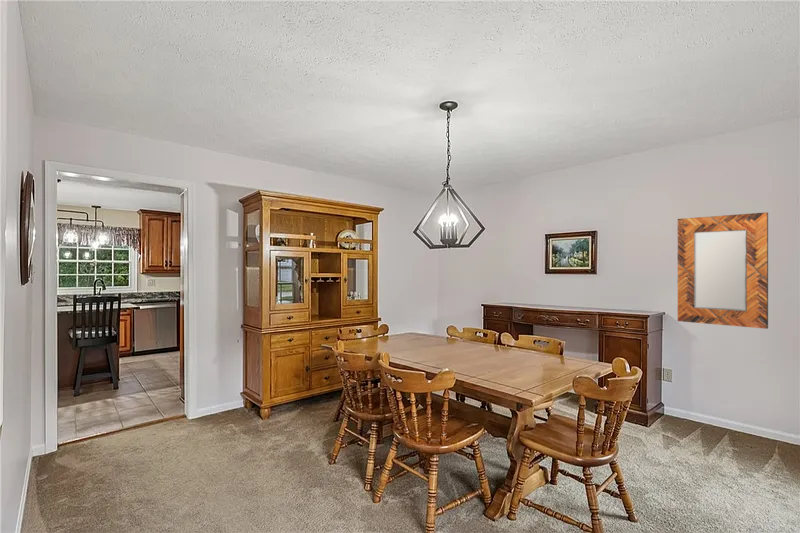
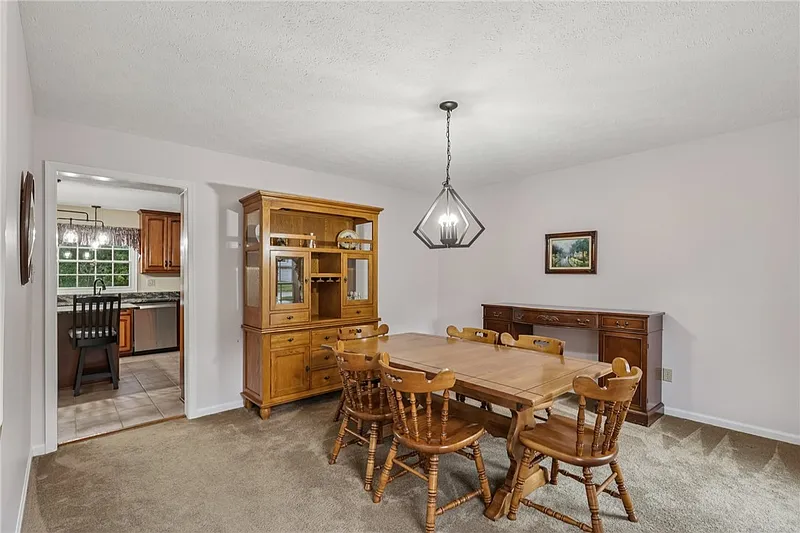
- home mirror [677,211,769,330]
